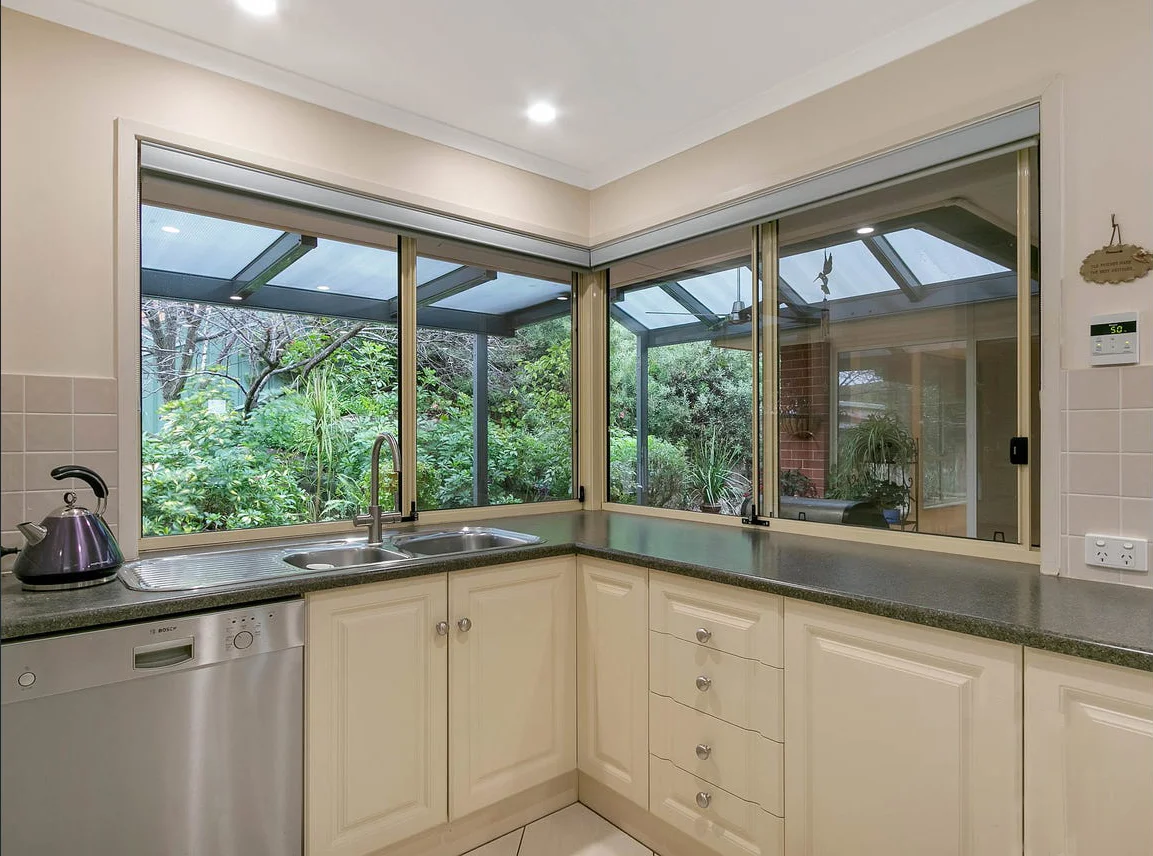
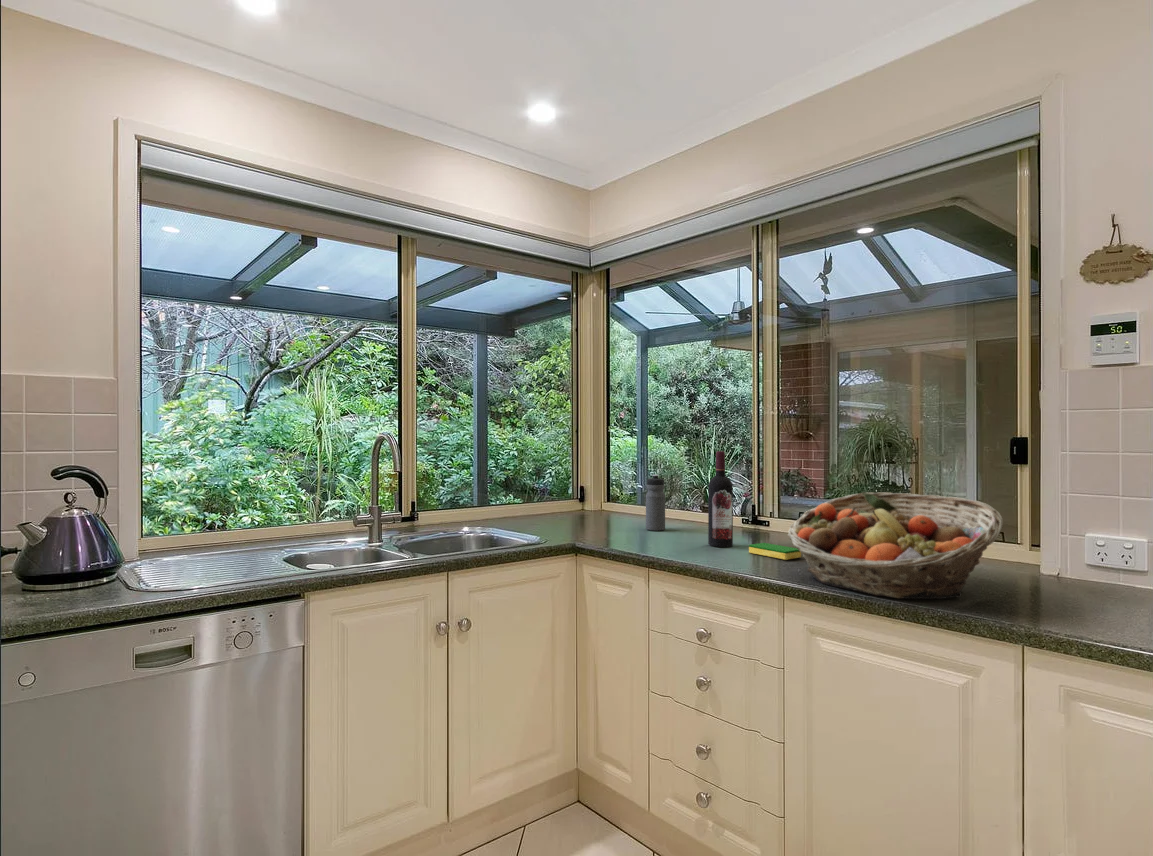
+ fruit basket [786,491,1004,600]
+ dish sponge [748,542,802,561]
+ wine bottle [707,450,734,548]
+ water bottle [645,474,666,532]
